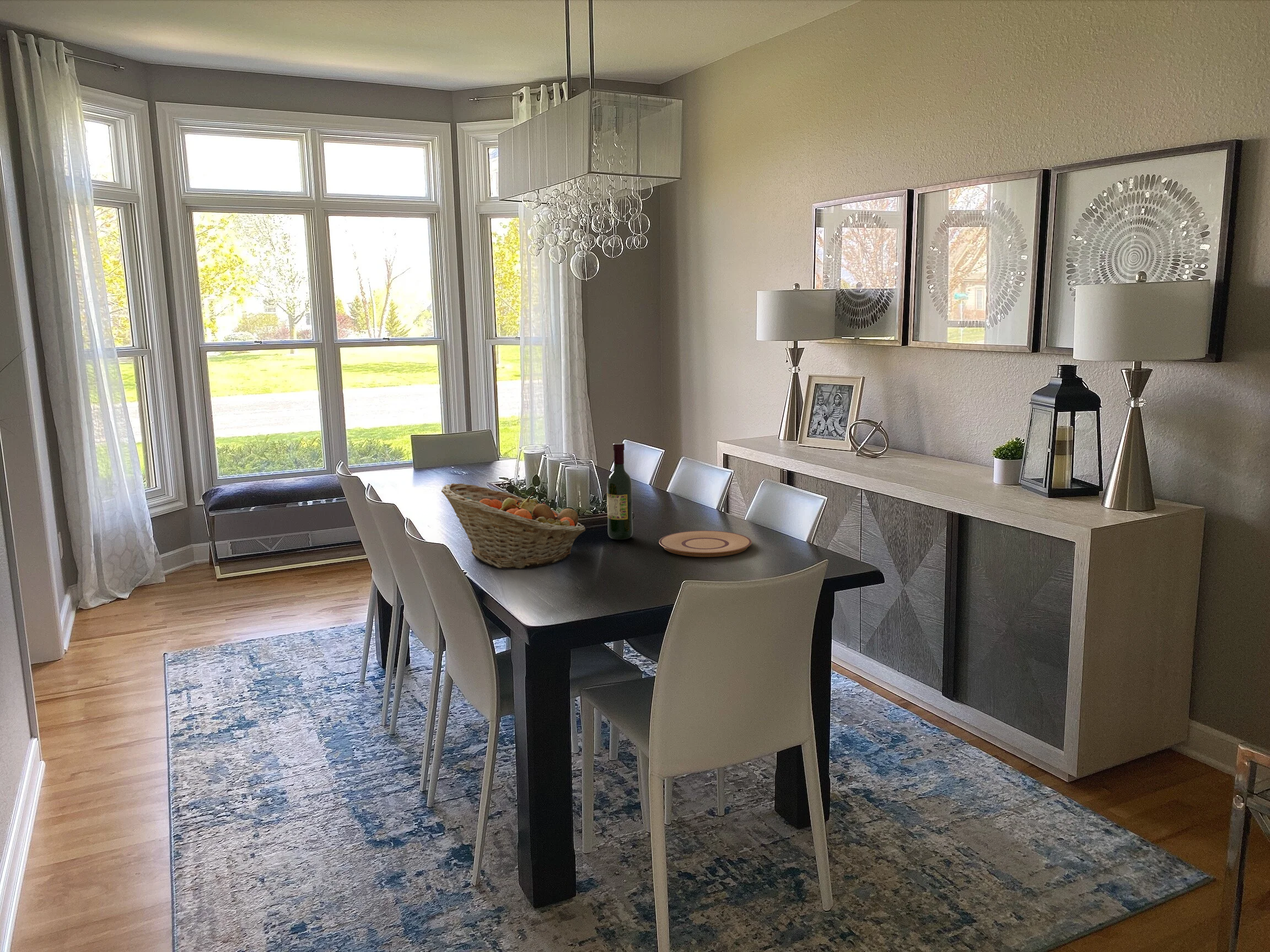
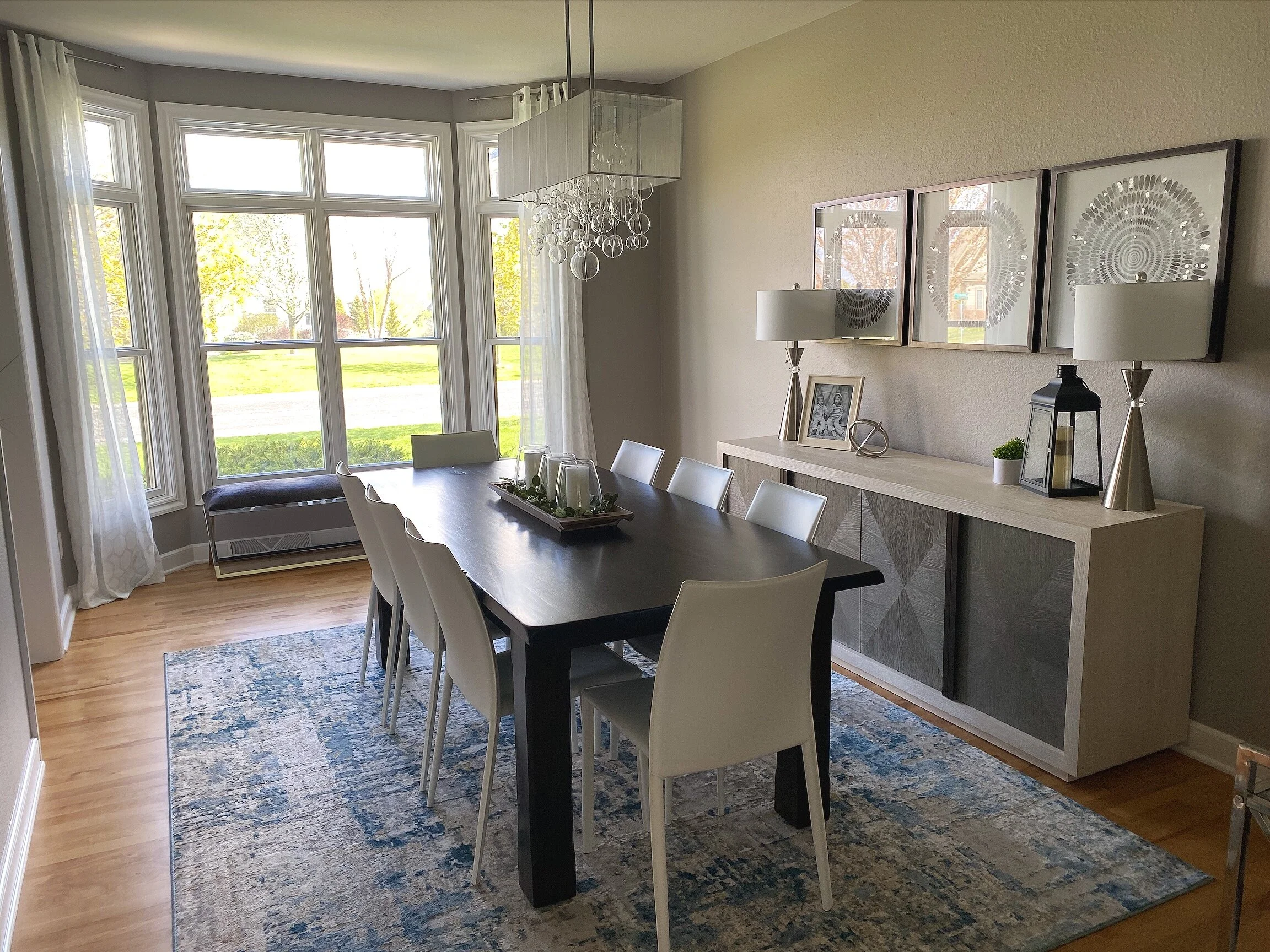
- fruit basket [441,483,586,569]
- plate [659,530,752,558]
- wine bottle [606,442,633,540]
